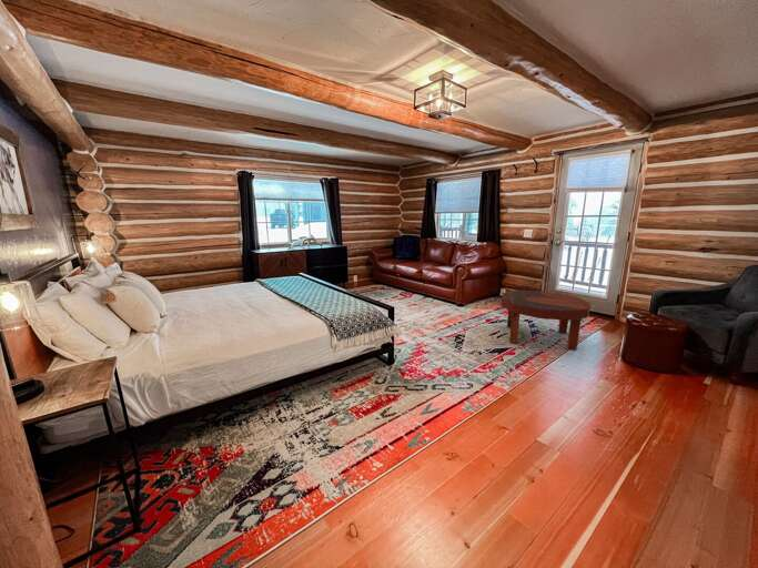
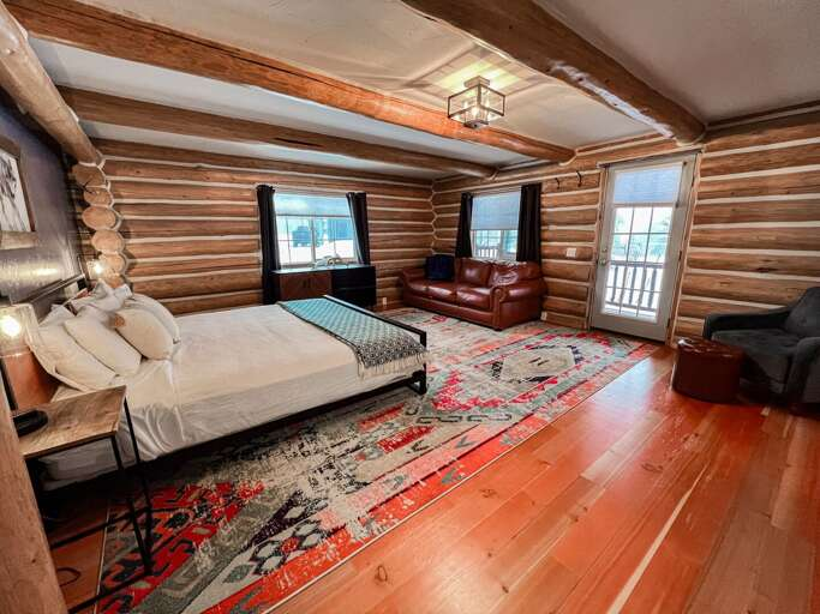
- coffee table [501,290,592,351]
